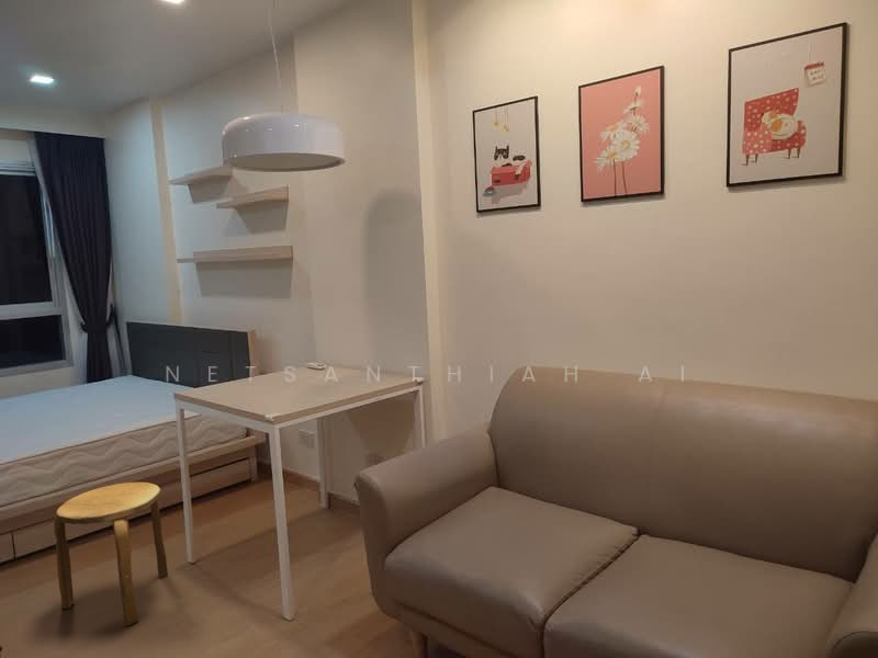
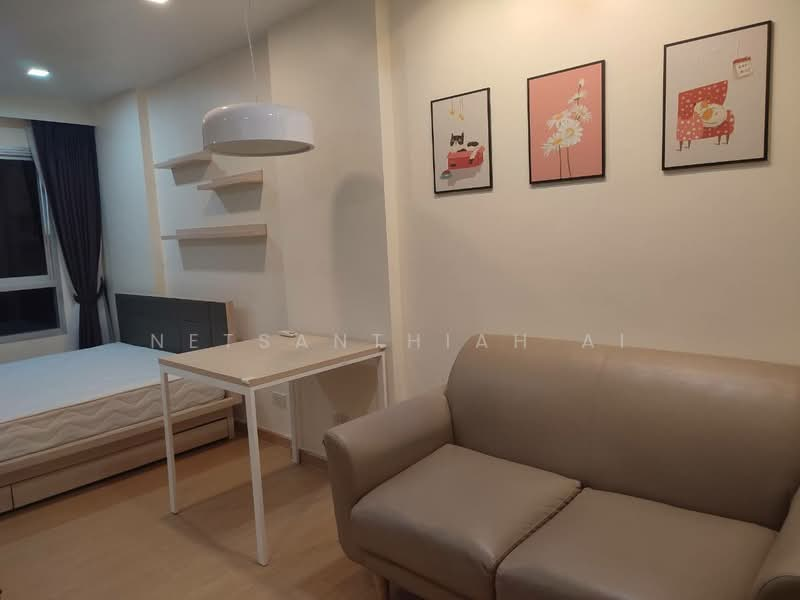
- stool [53,481,169,626]
